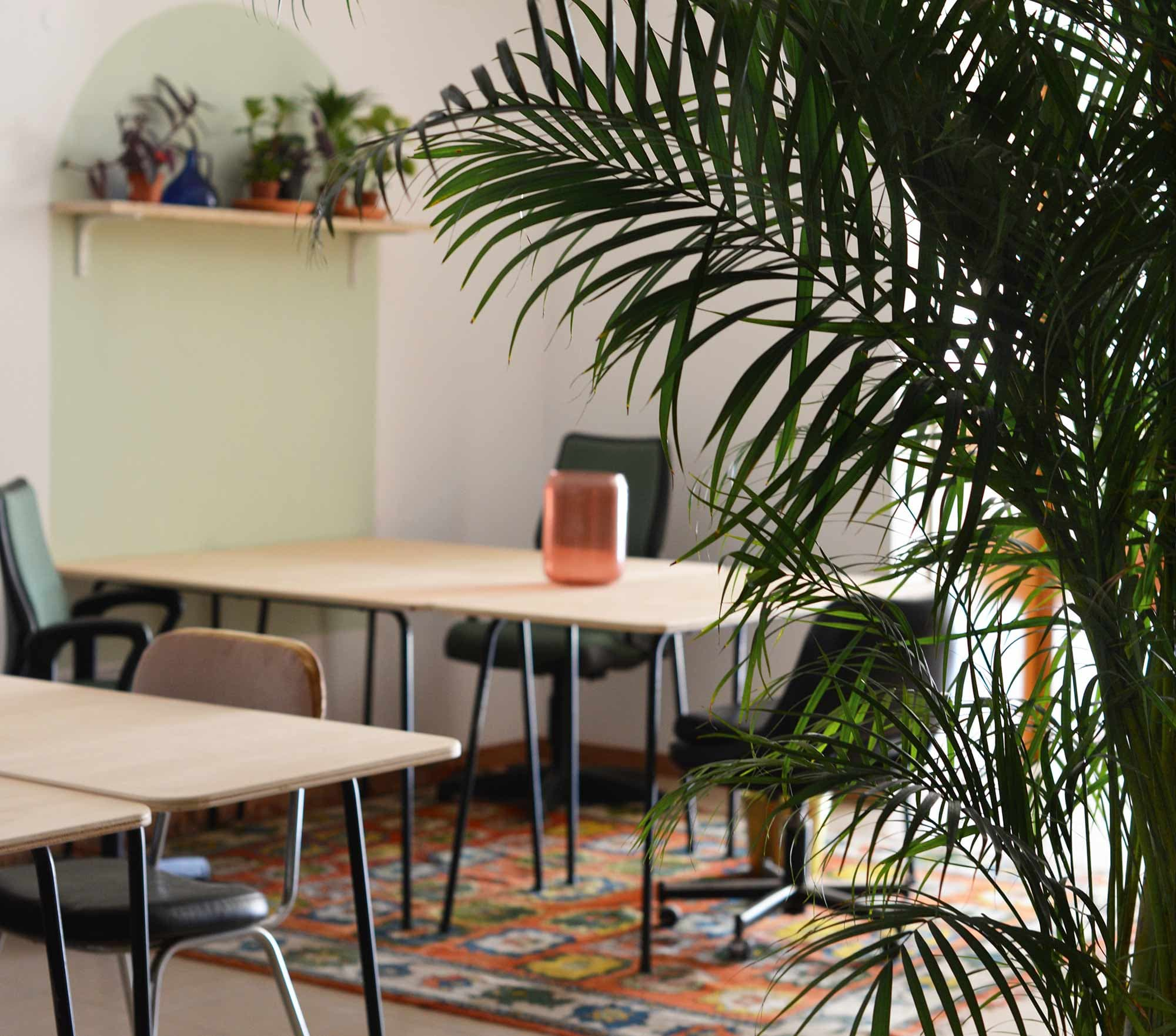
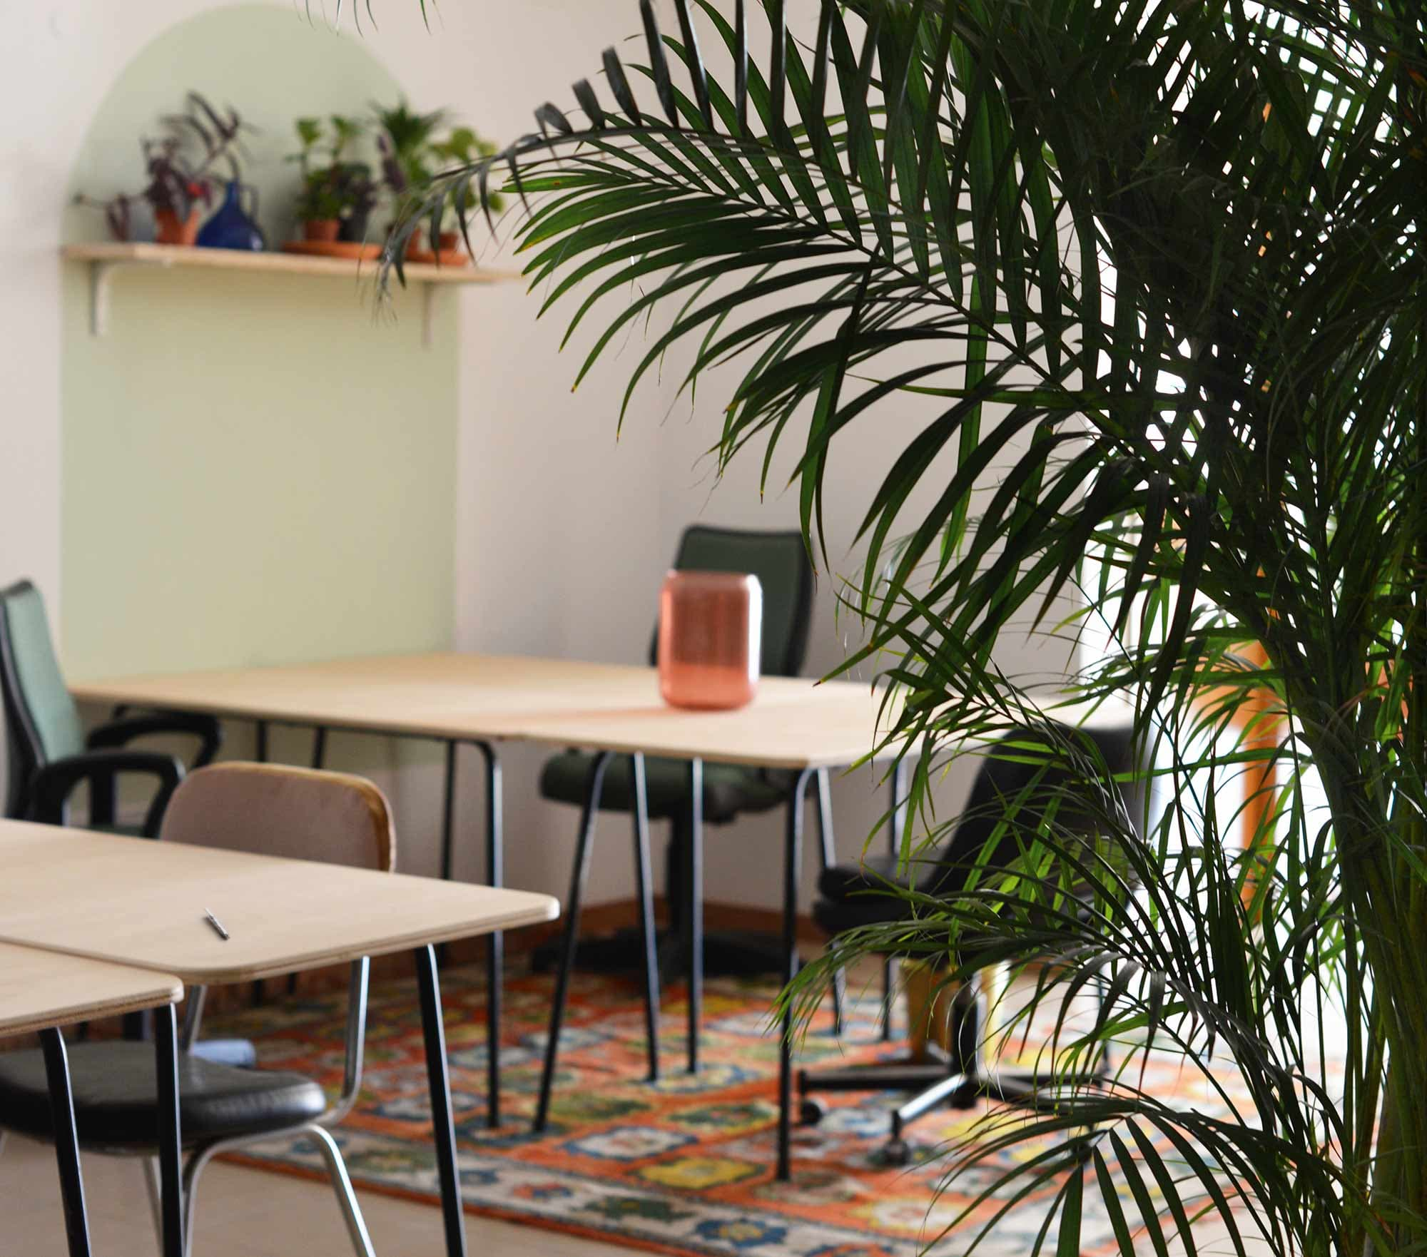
+ pen [201,908,231,938]
